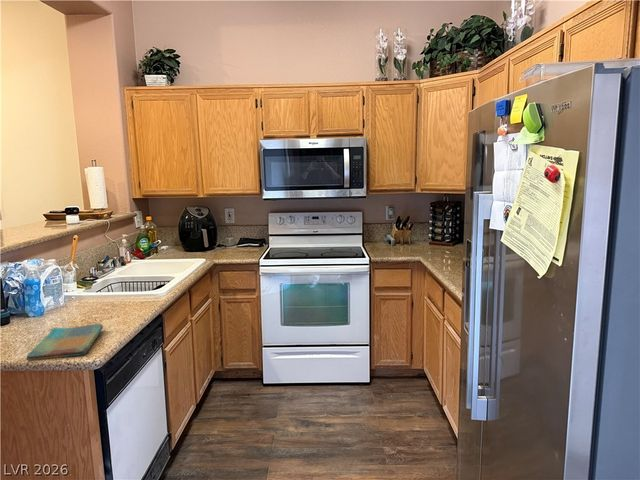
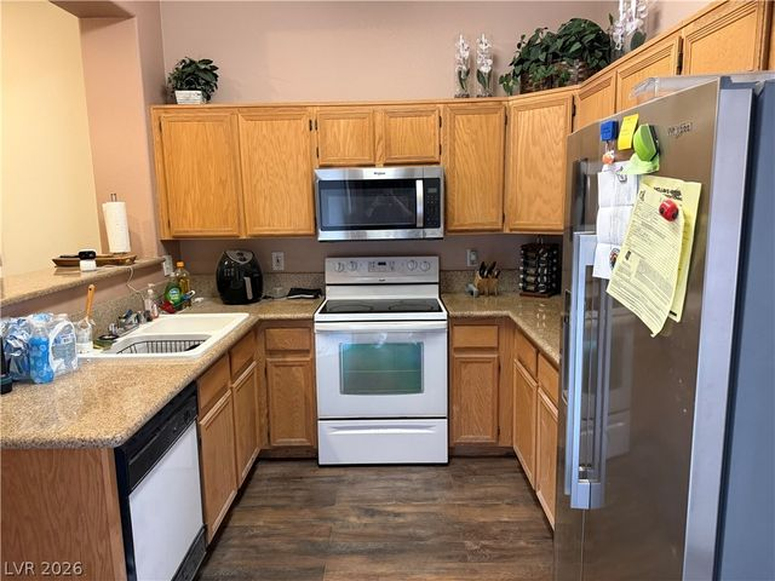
- dish towel [25,323,104,361]
